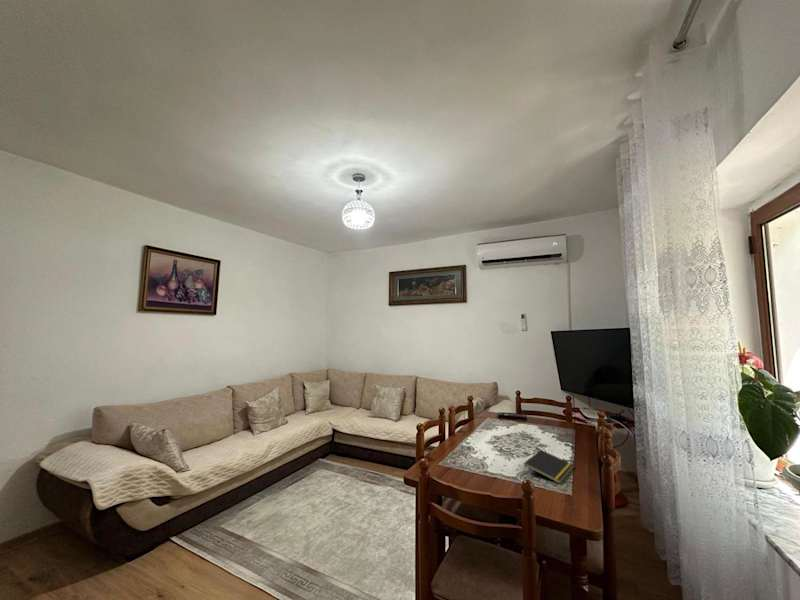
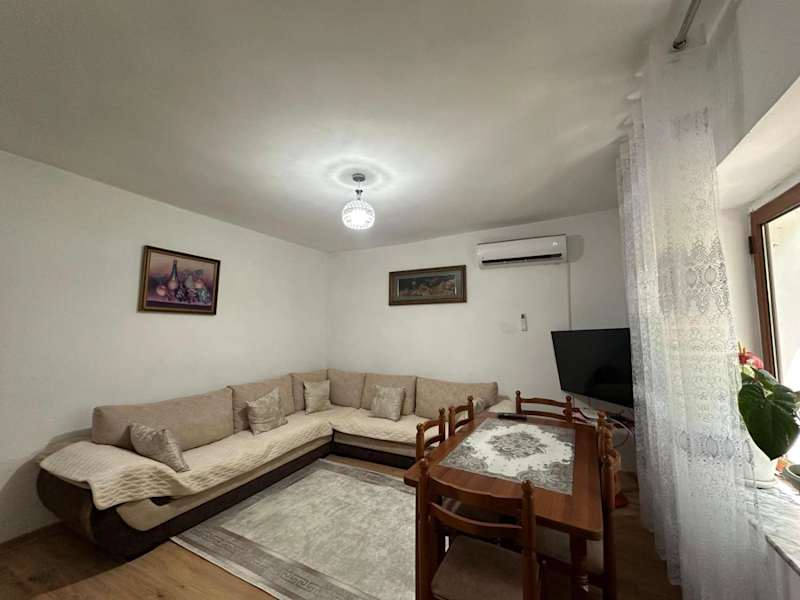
- notepad [523,449,575,485]
